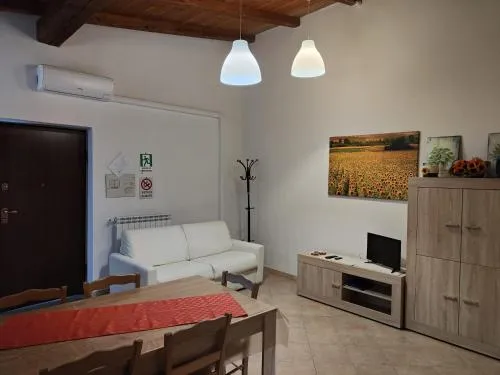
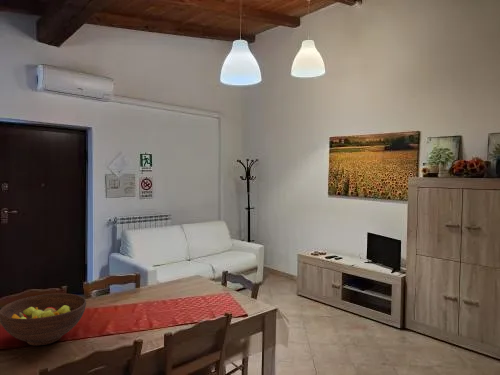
+ fruit bowl [0,292,87,346]
